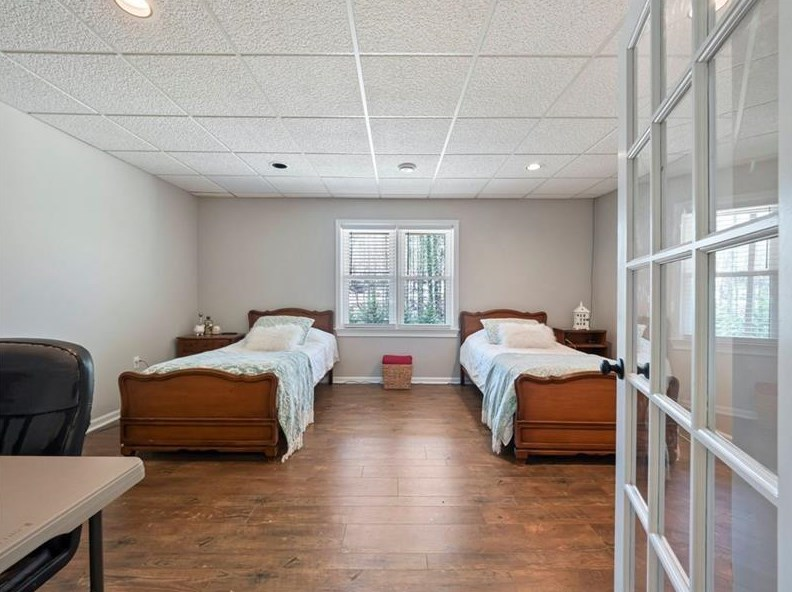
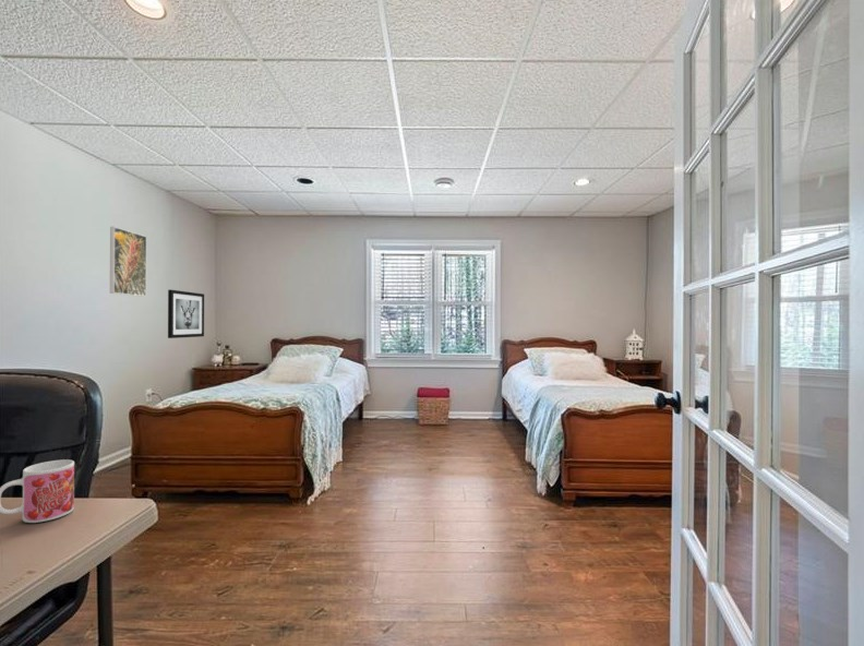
+ wall art [167,289,205,339]
+ mug [0,458,75,524]
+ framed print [109,226,147,297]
